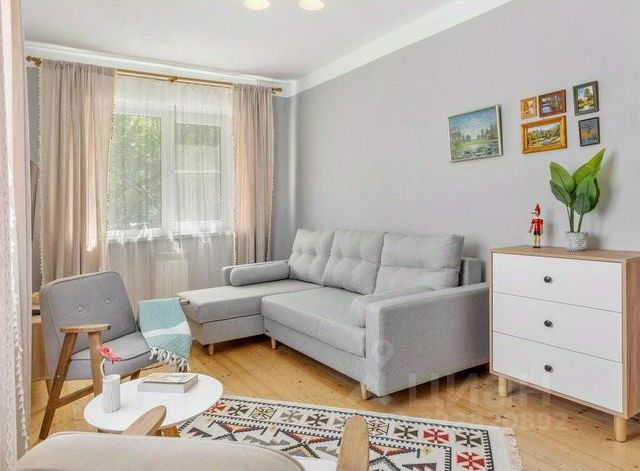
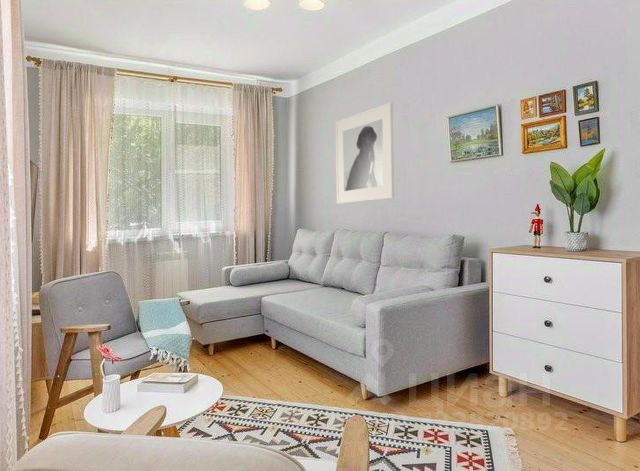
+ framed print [334,101,395,205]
